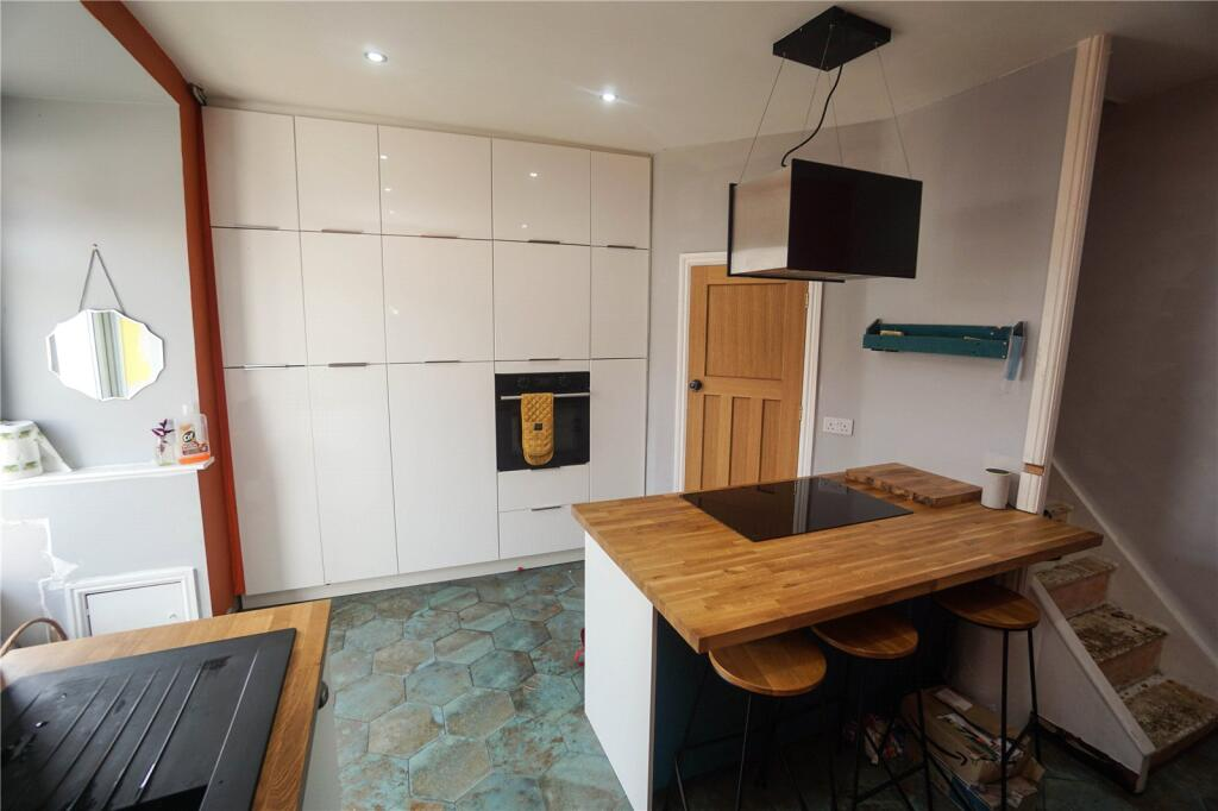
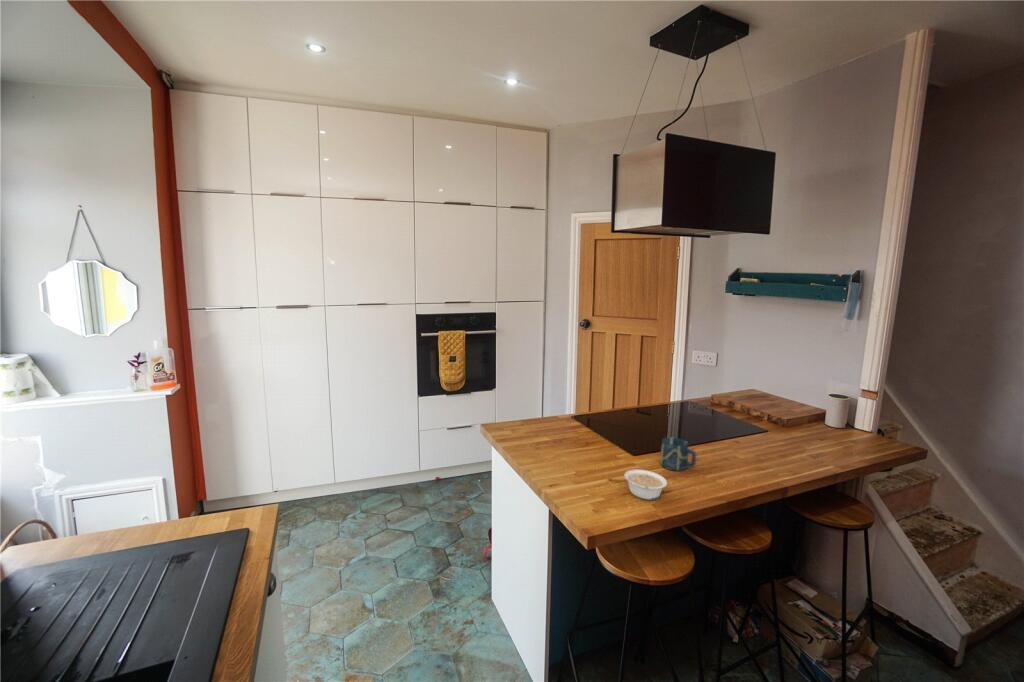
+ cup [659,436,697,472]
+ legume [623,468,668,501]
